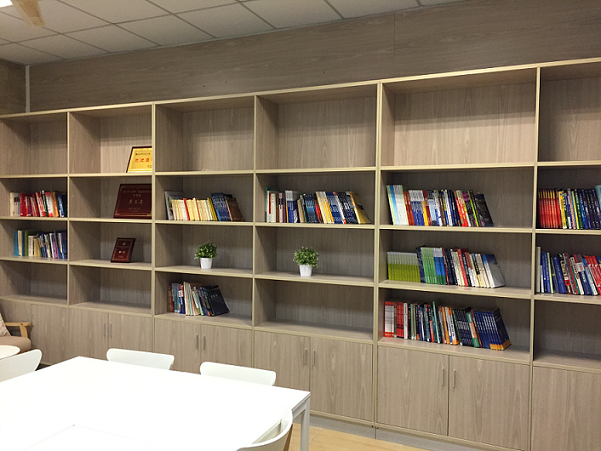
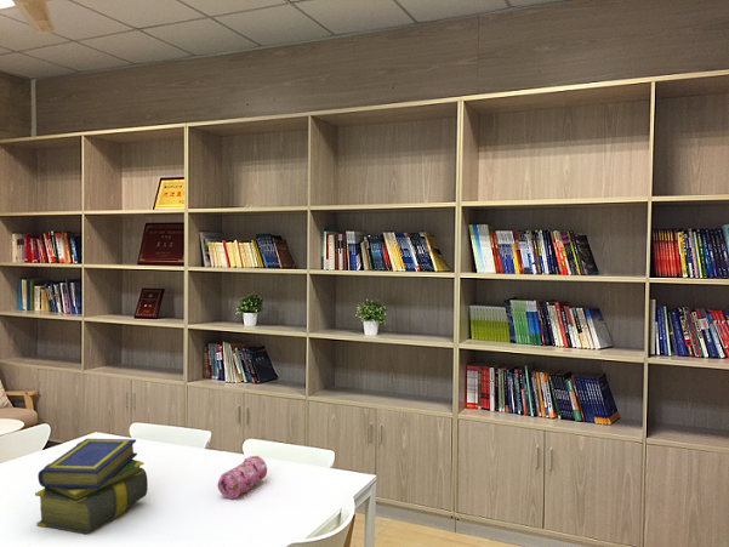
+ pencil case [217,455,268,500]
+ stack of books [34,438,149,535]
